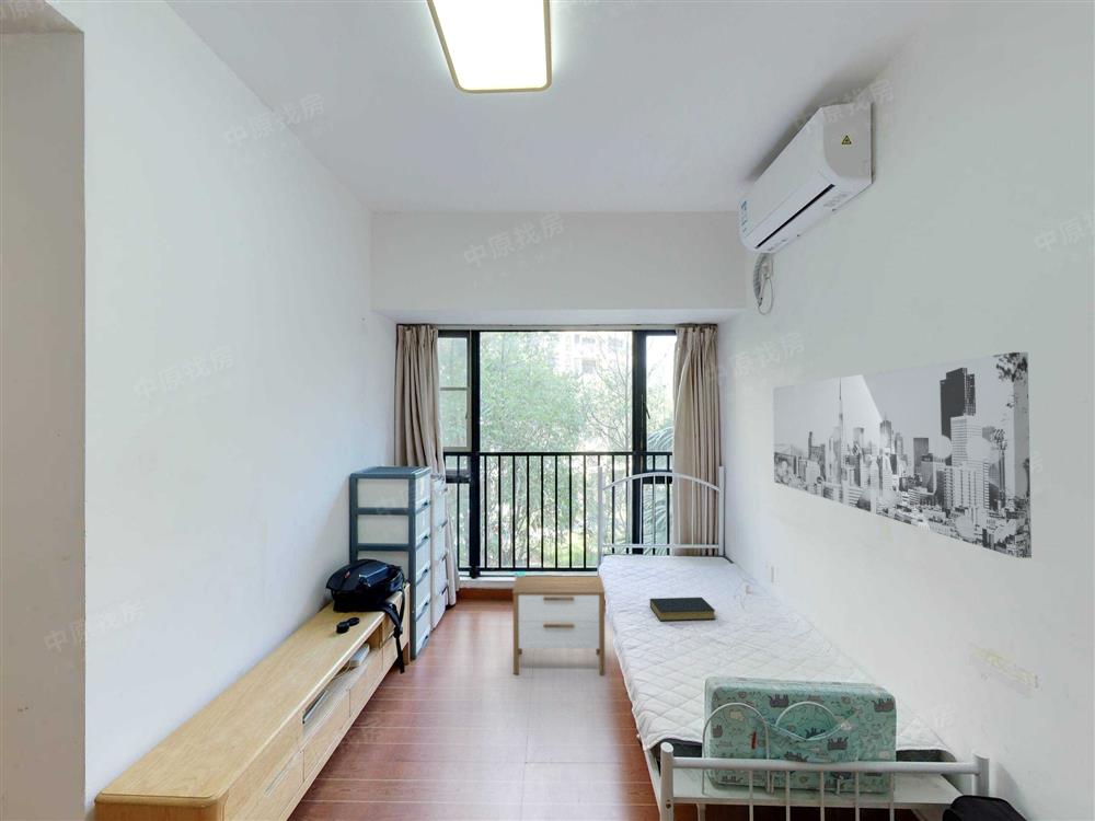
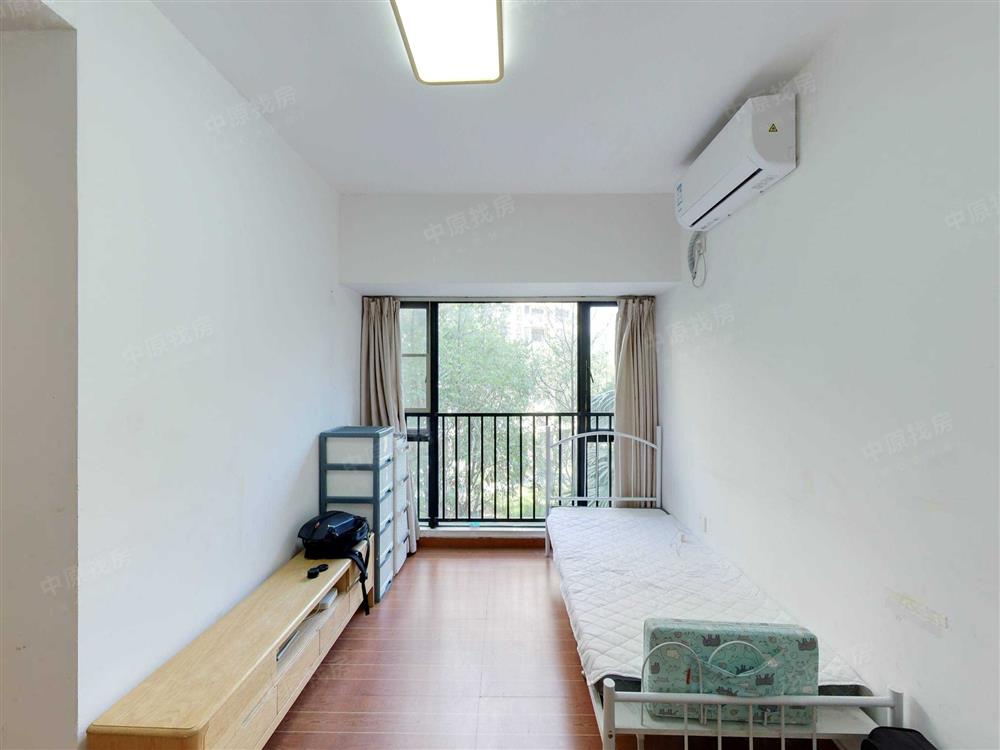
- hardback book [649,597,716,622]
- wall art [772,351,1033,559]
- nightstand [511,575,607,677]
